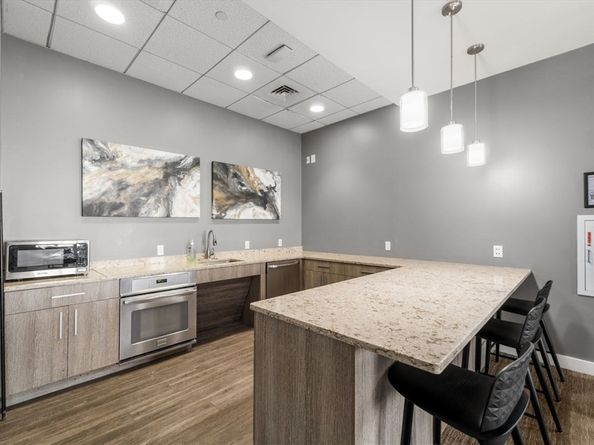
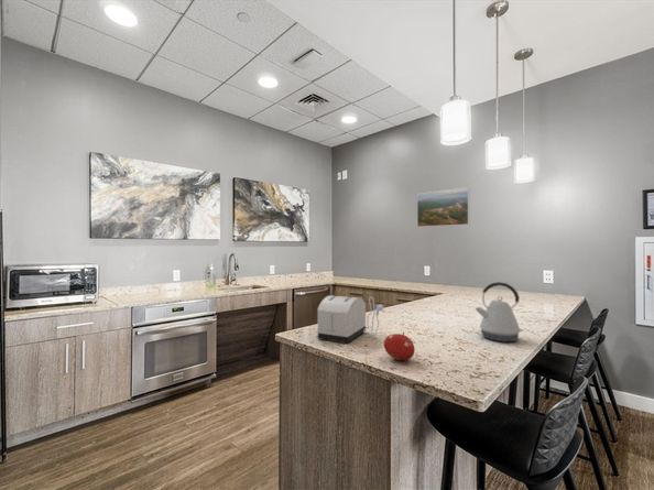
+ kettle [475,281,524,342]
+ fruit [383,331,416,361]
+ toaster [317,294,386,345]
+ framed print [416,186,470,228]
